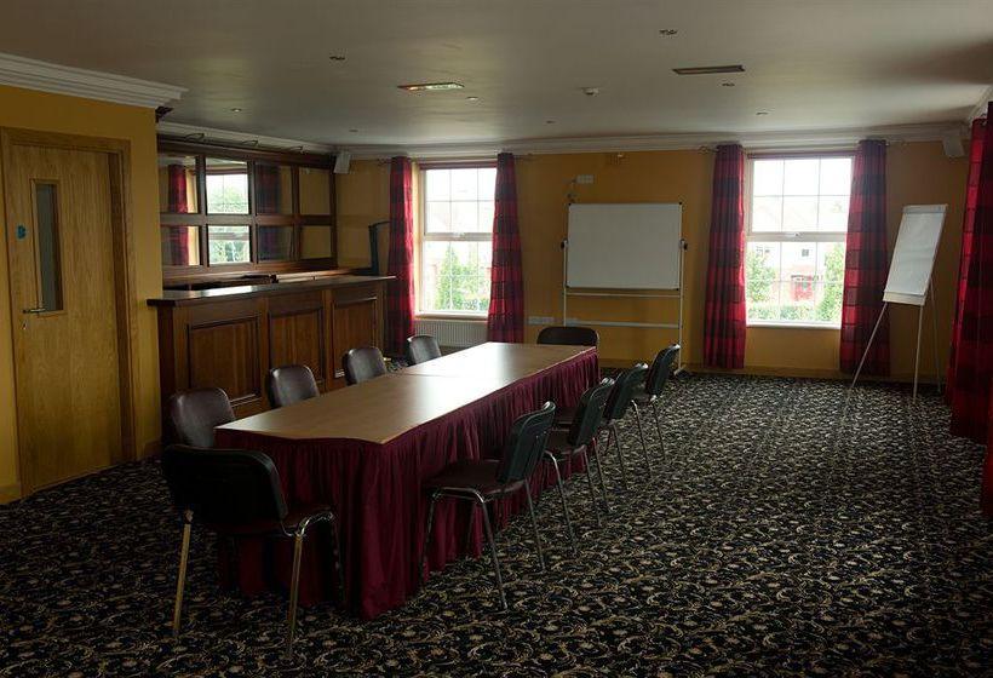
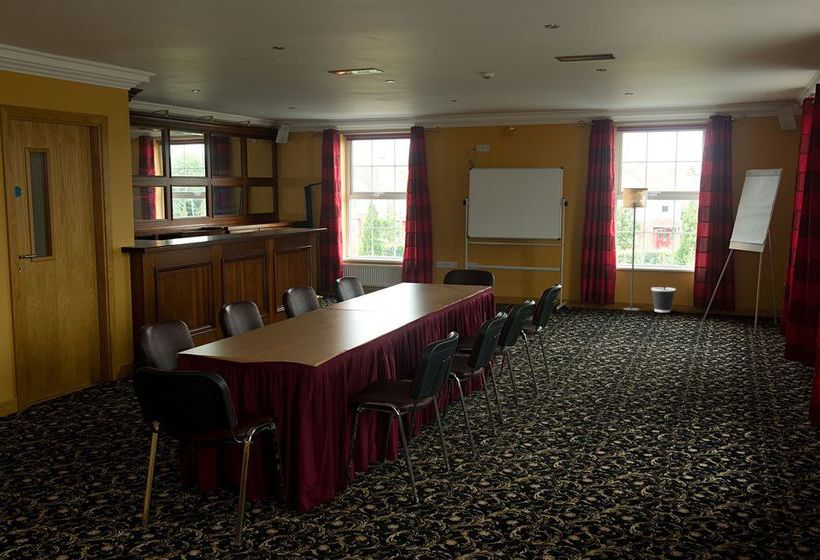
+ floor lamp [622,187,649,312]
+ wastebasket [650,286,677,313]
